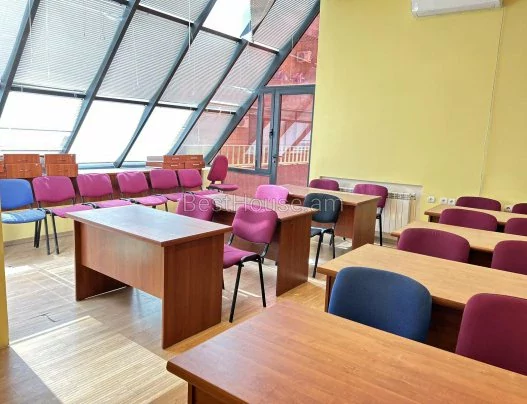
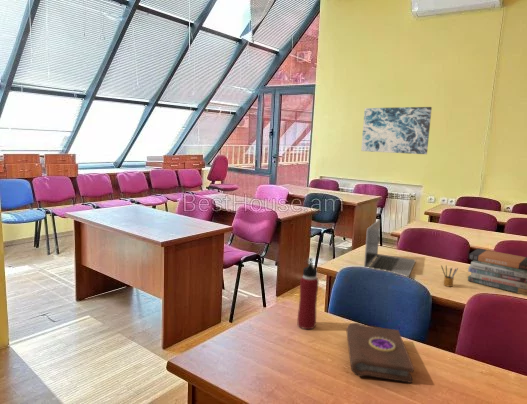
+ laptop [363,218,417,278]
+ pencil box [440,264,459,288]
+ book [345,322,415,384]
+ book stack [467,248,527,296]
+ water bottle [297,257,320,330]
+ wall art [360,106,433,155]
